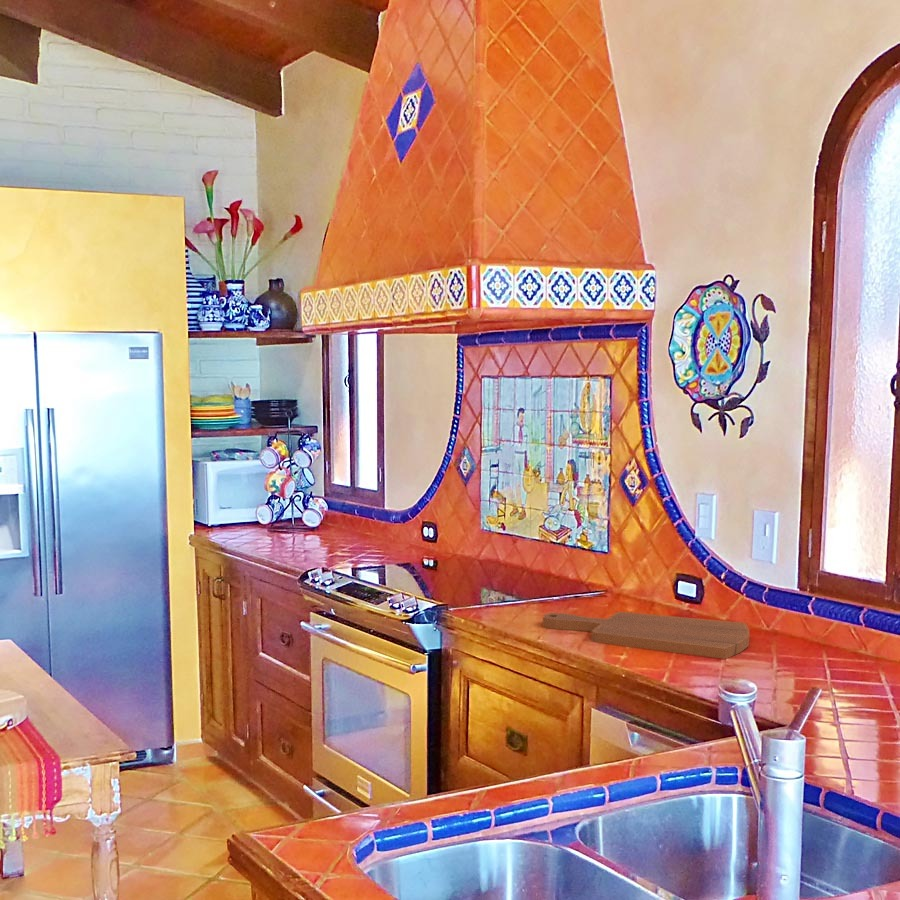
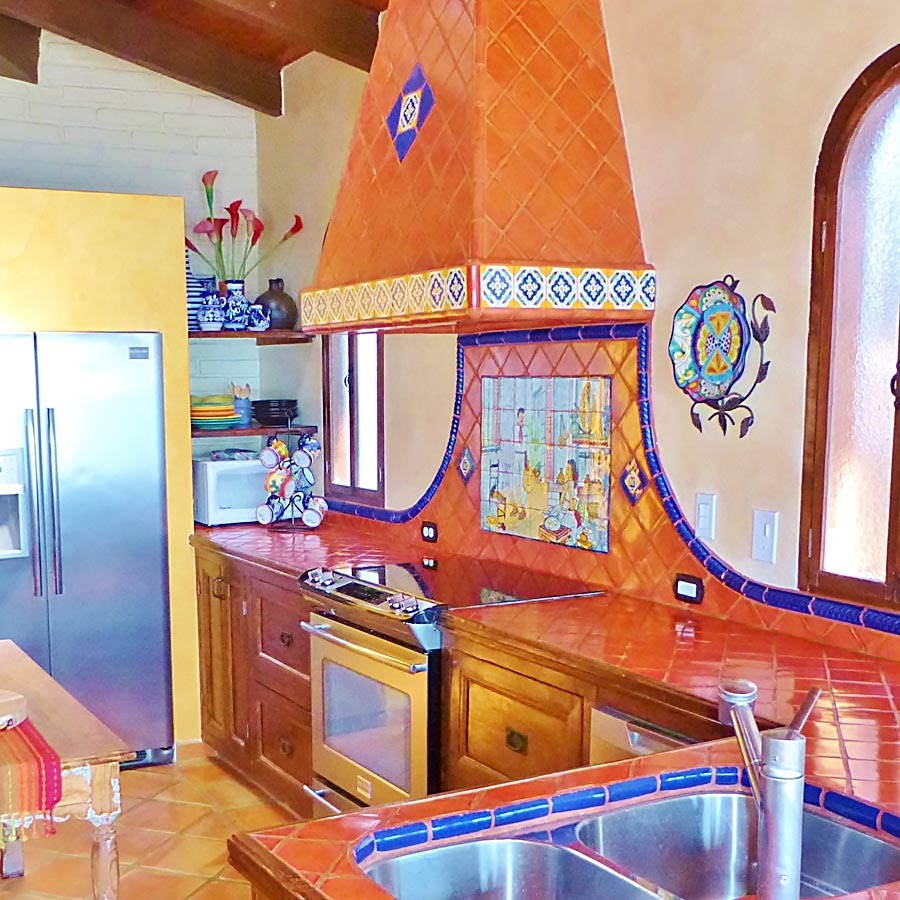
- cutting board [542,611,750,660]
